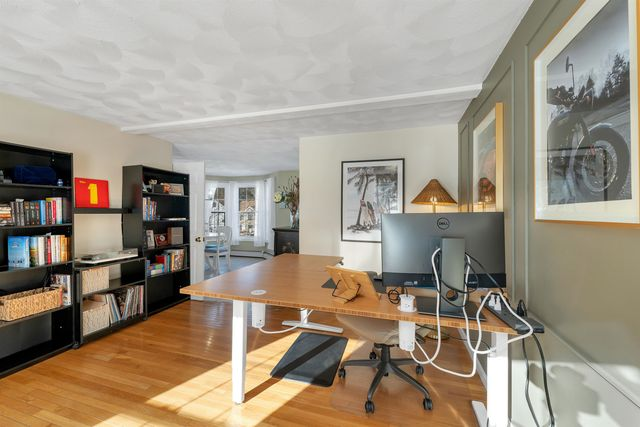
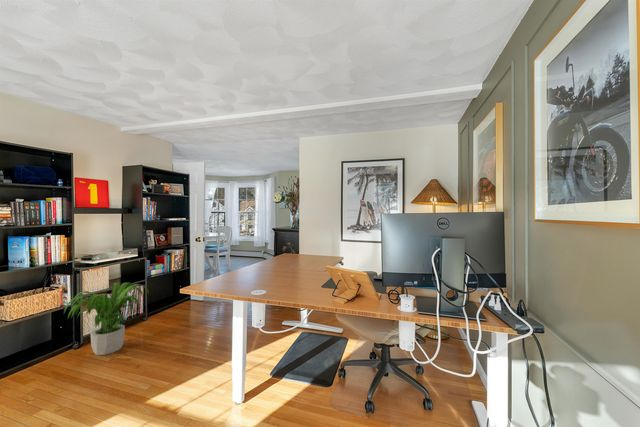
+ potted plant [63,281,150,356]
